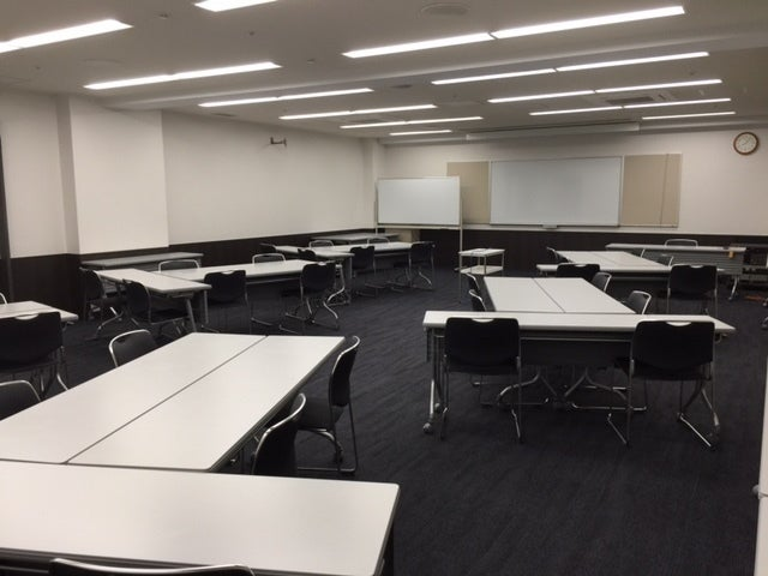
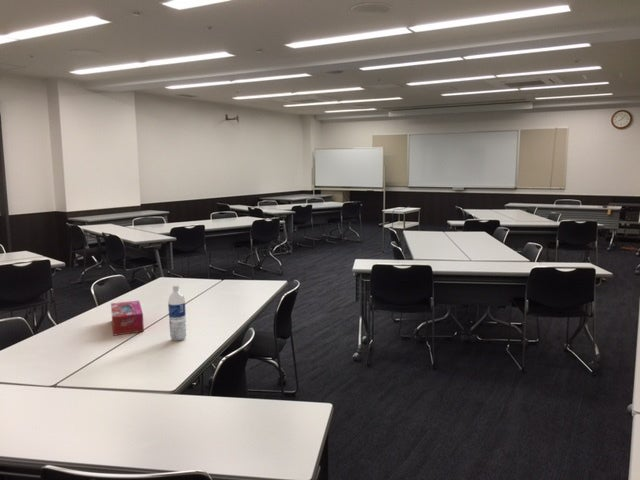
+ water bottle [167,284,187,342]
+ tissue box [110,299,145,337]
